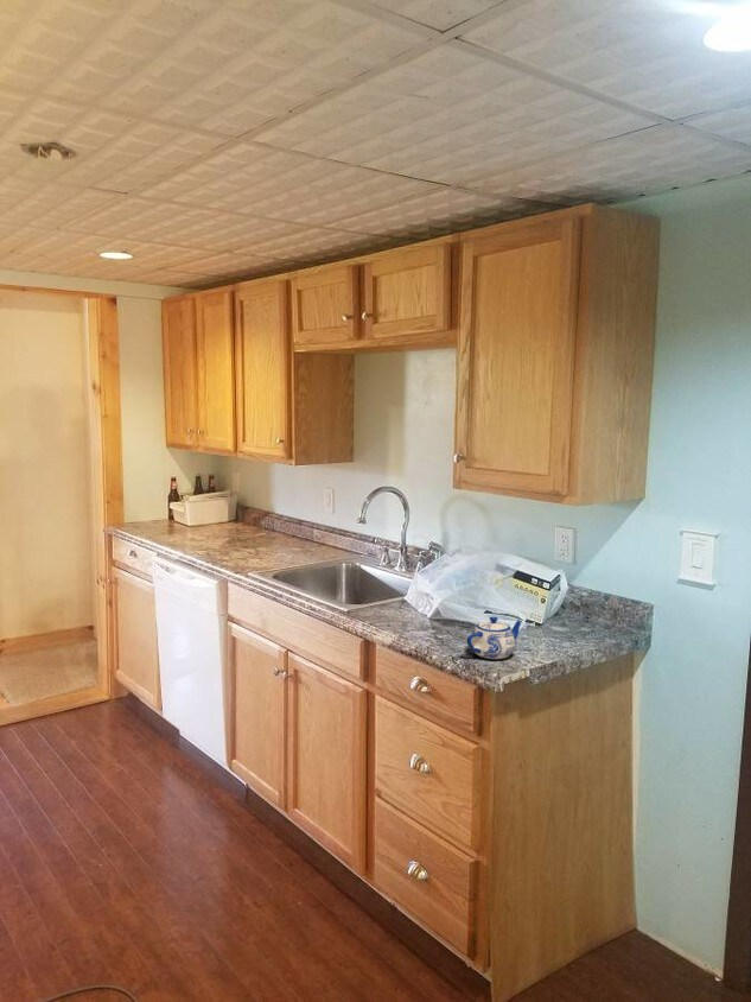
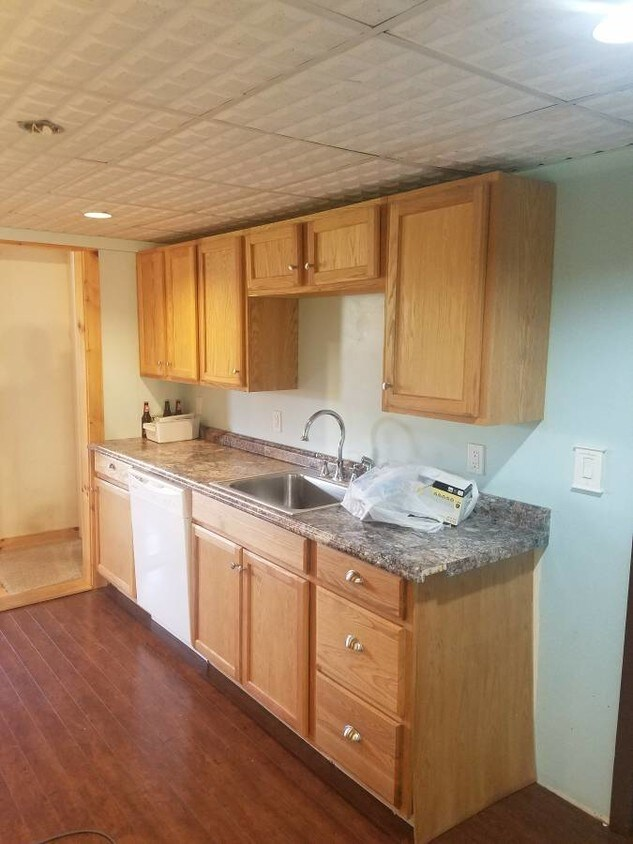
- teapot [466,616,524,660]
